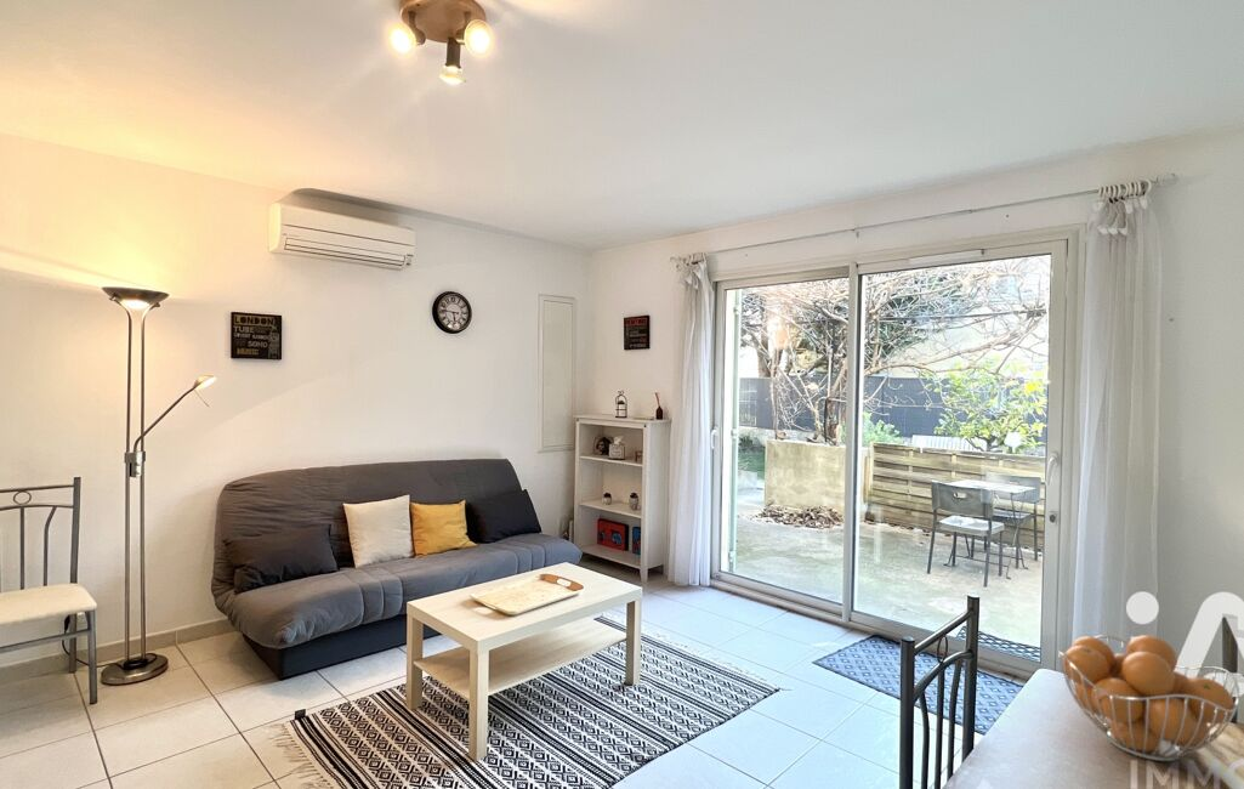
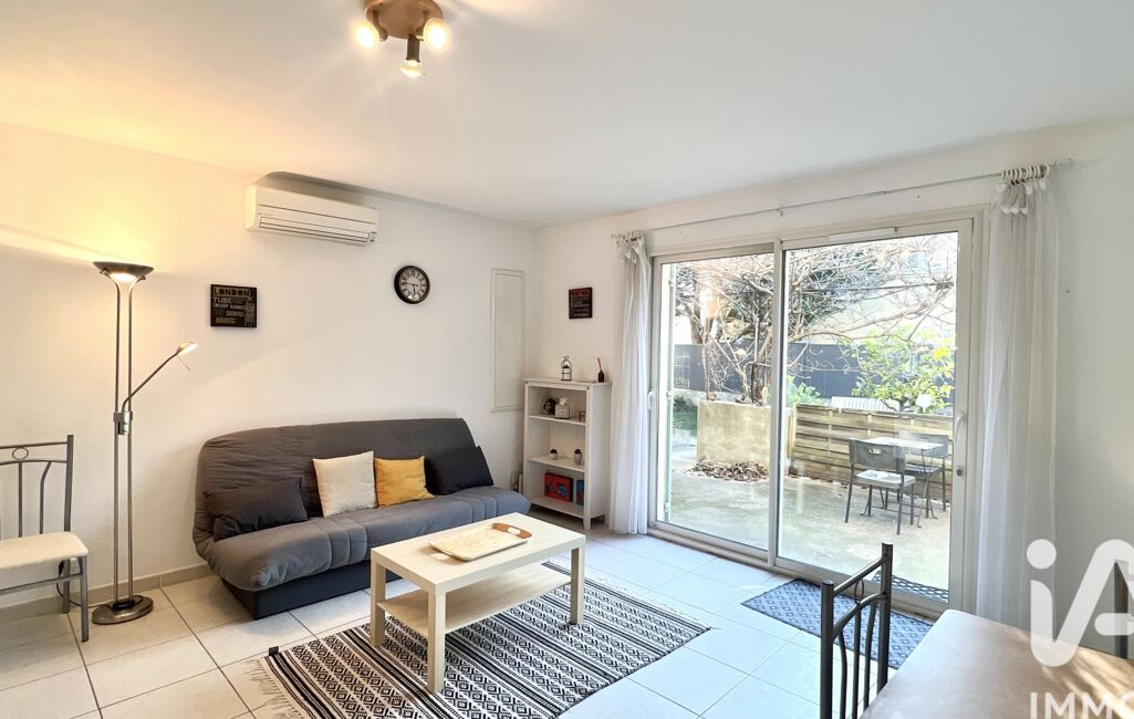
- fruit basket [1057,634,1240,762]
